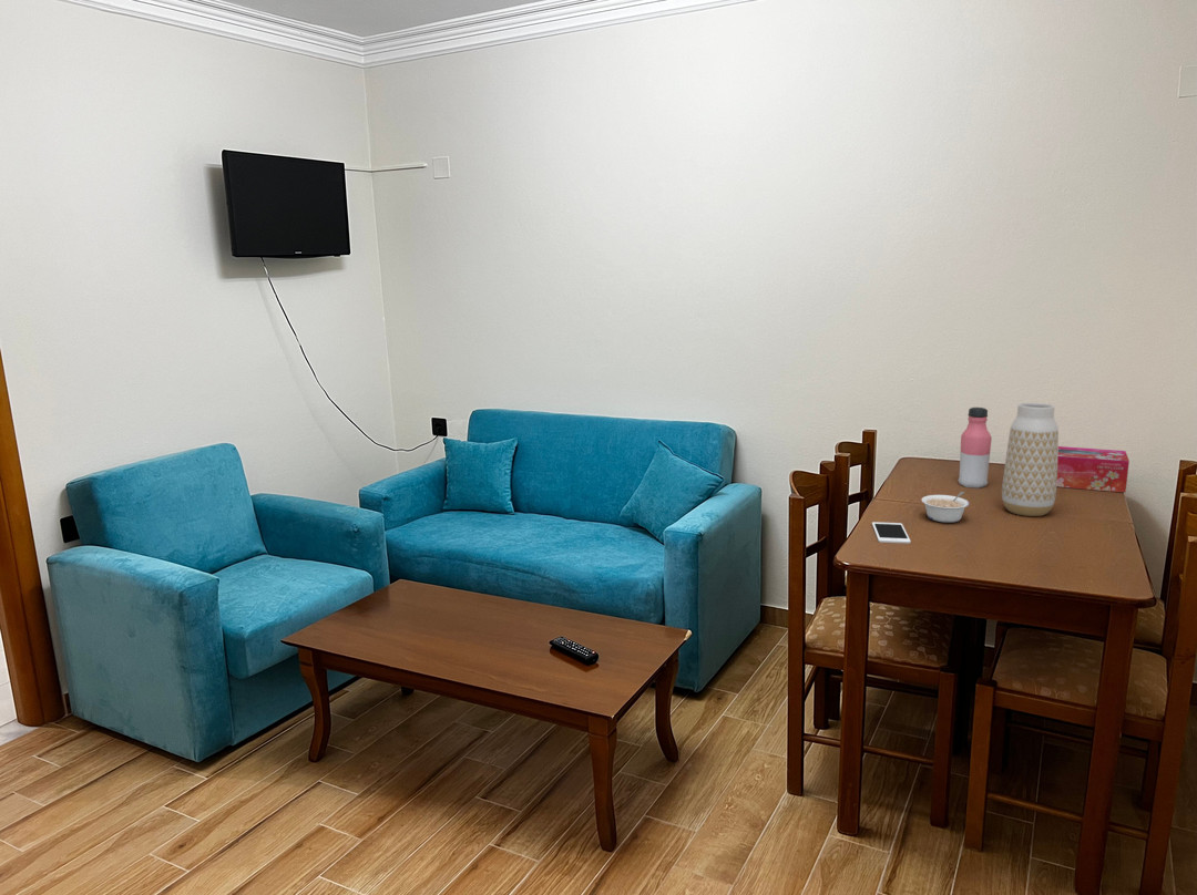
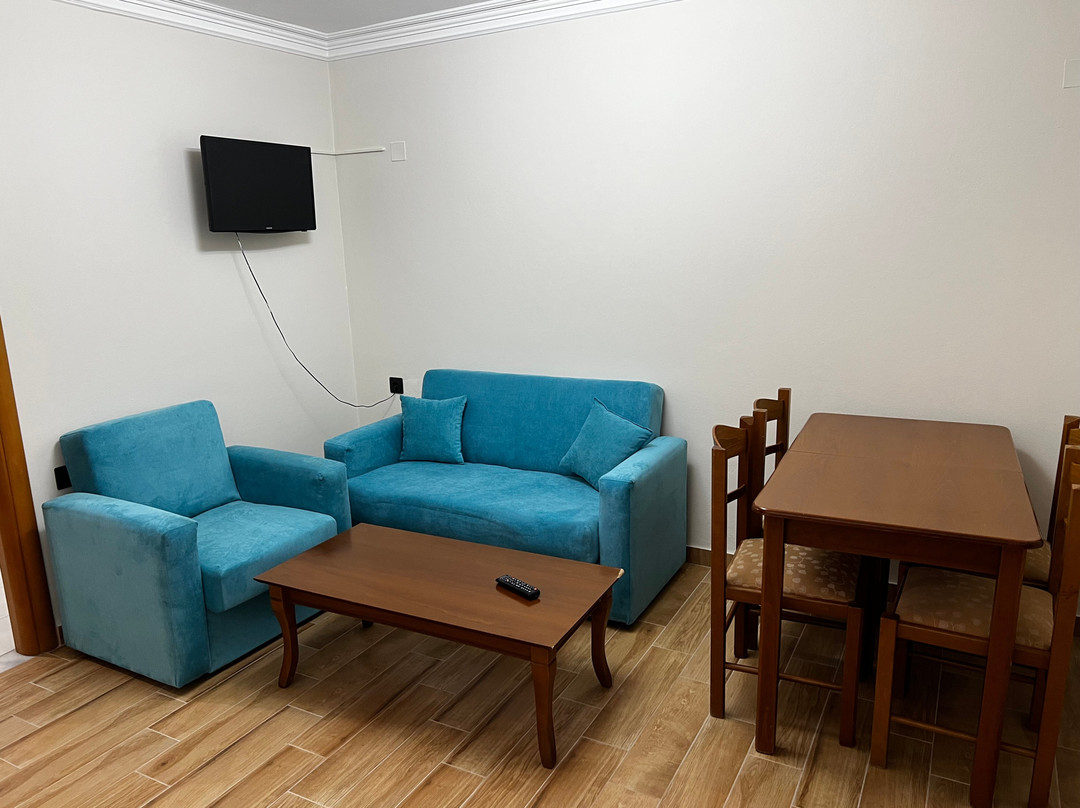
- legume [921,491,970,524]
- vase [1001,402,1060,517]
- tissue box [1056,445,1130,494]
- water bottle [958,407,993,490]
- cell phone [871,521,912,545]
